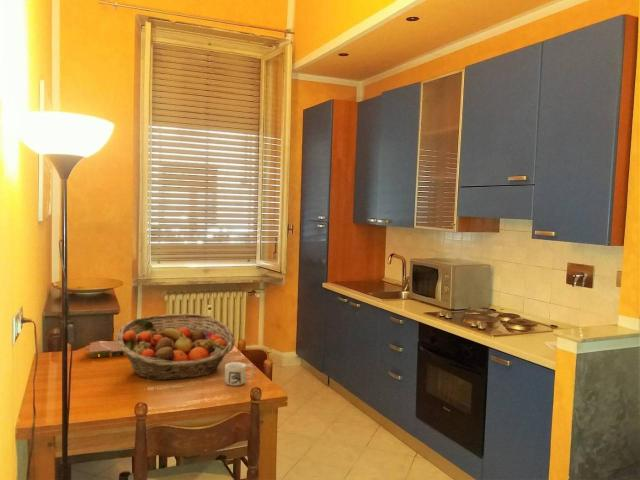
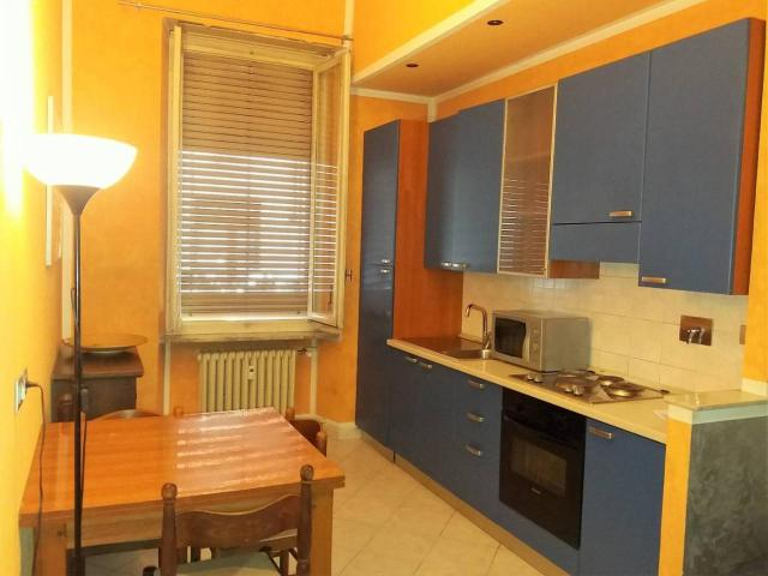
- architectural model [85,340,126,358]
- mug [224,361,255,387]
- fruit basket [116,313,236,381]
